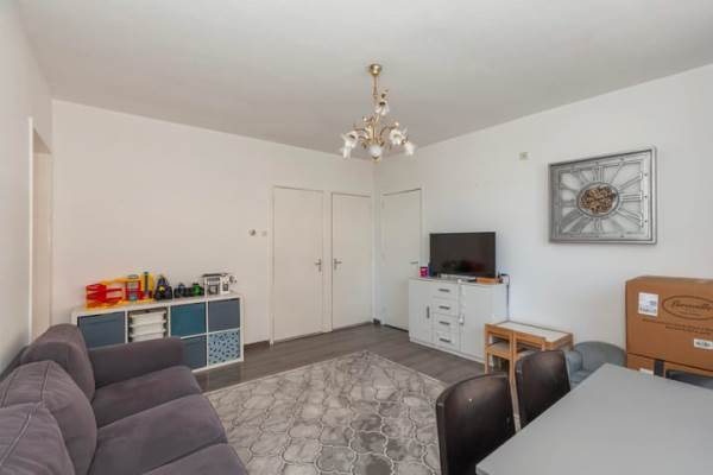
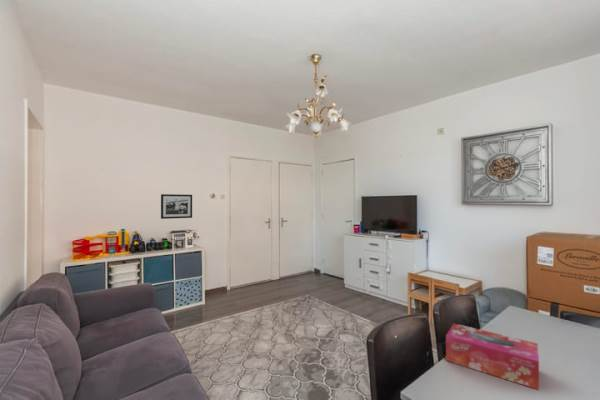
+ picture frame [160,193,193,220]
+ tissue box [445,322,540,391]
